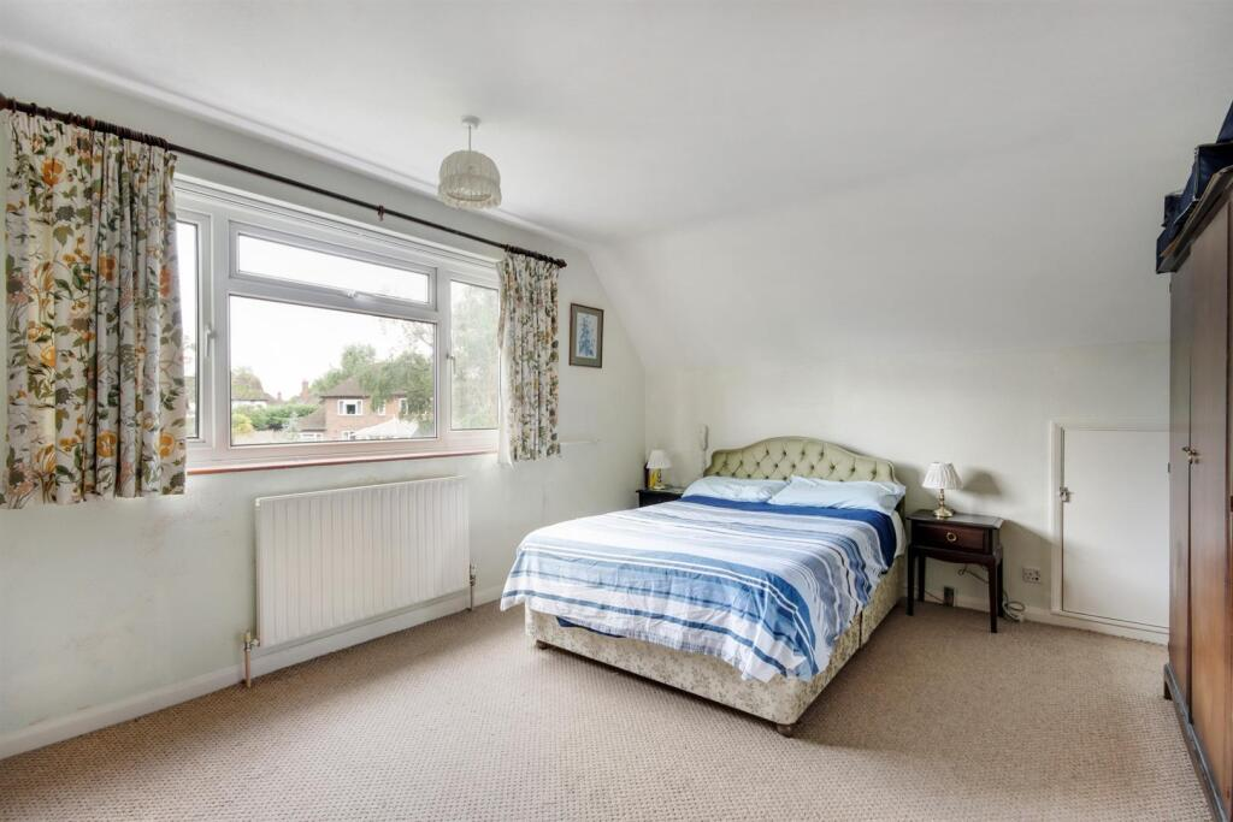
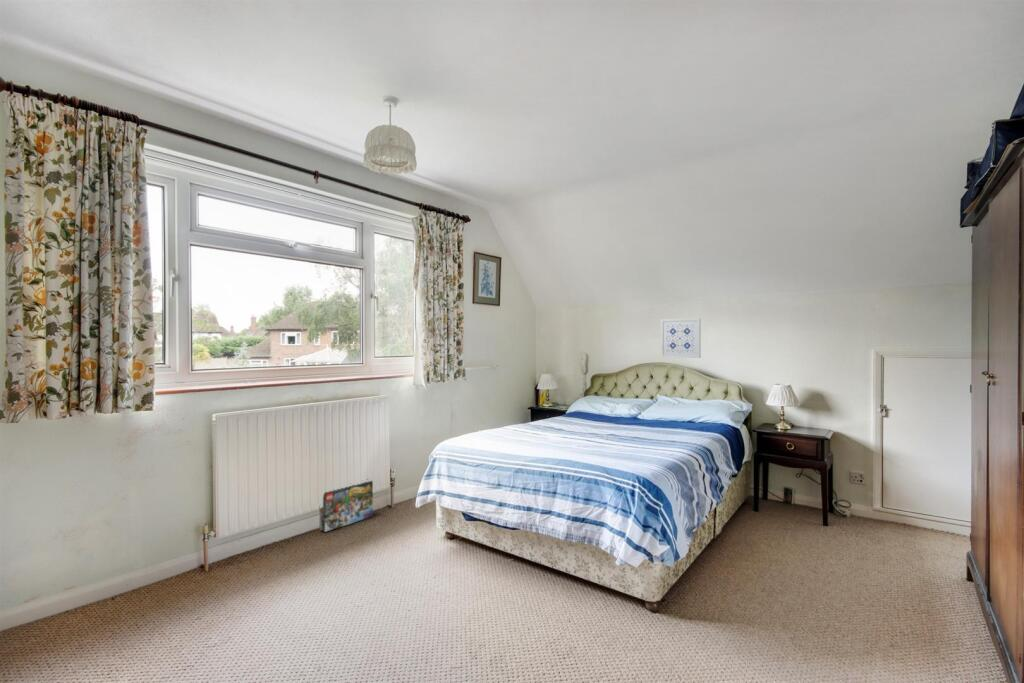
+ wall art [660,317,702,359]
+ box [318,480,374,533]
